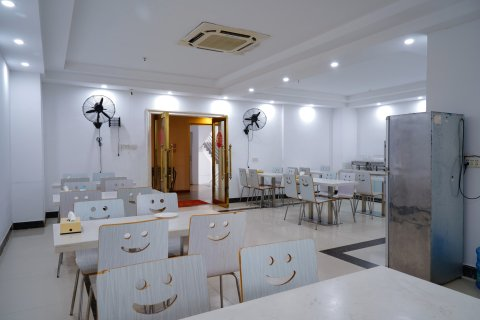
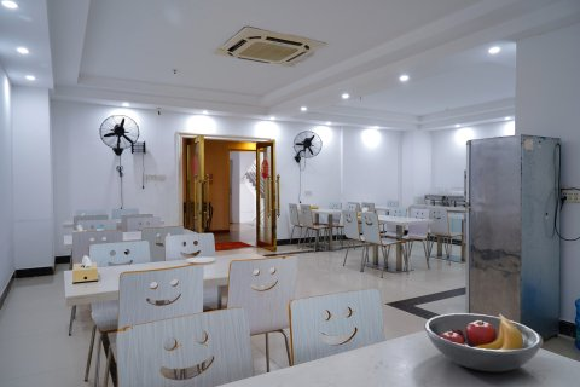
+ fruit bowl [423,312,544,372]
